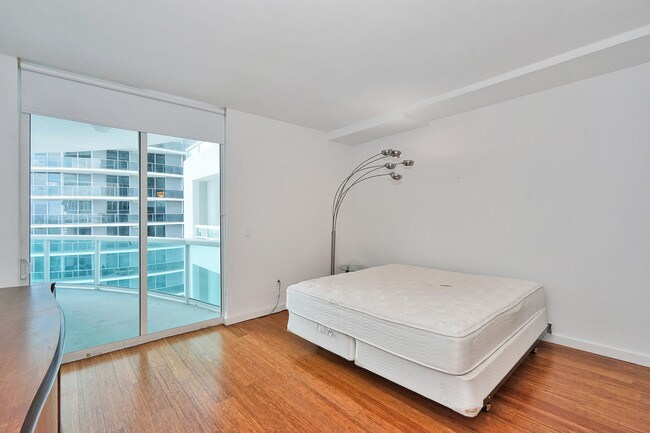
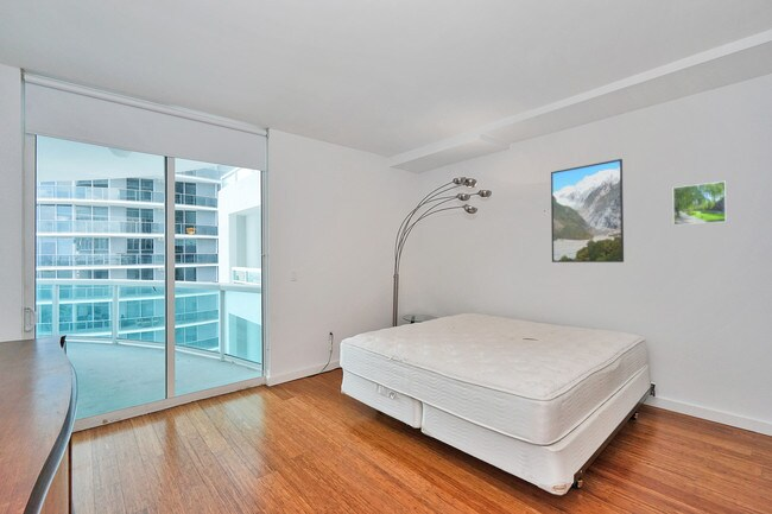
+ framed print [672,180,728,227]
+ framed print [550,158,625,264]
